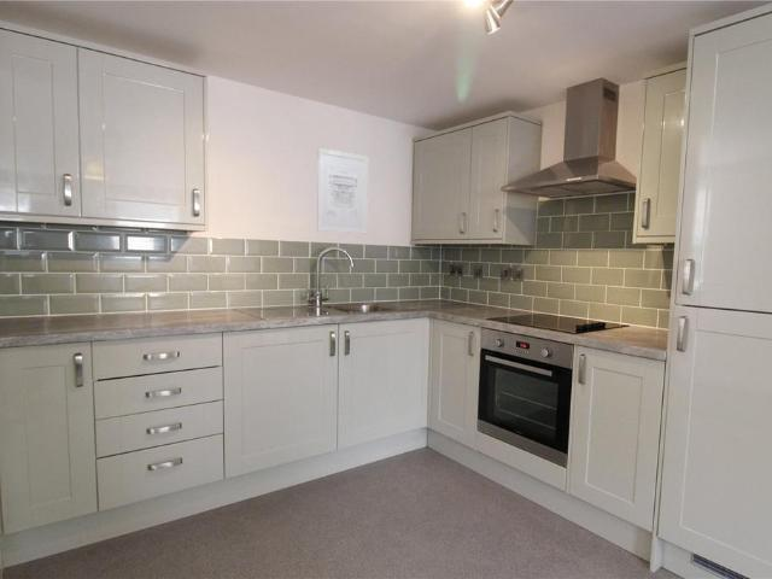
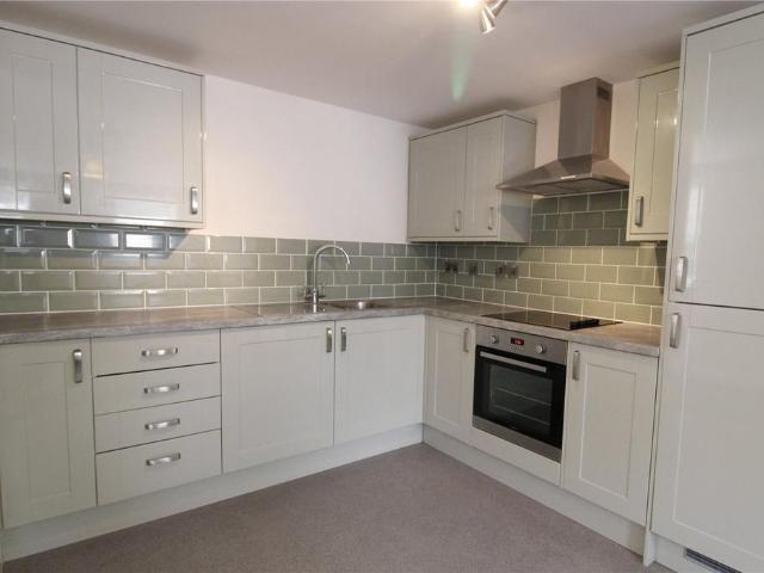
- wall art [316,147,369,235]
